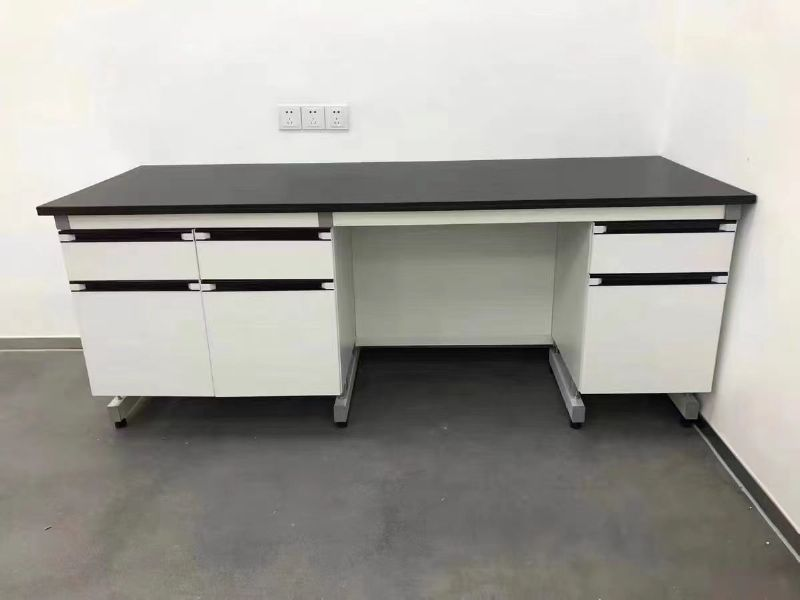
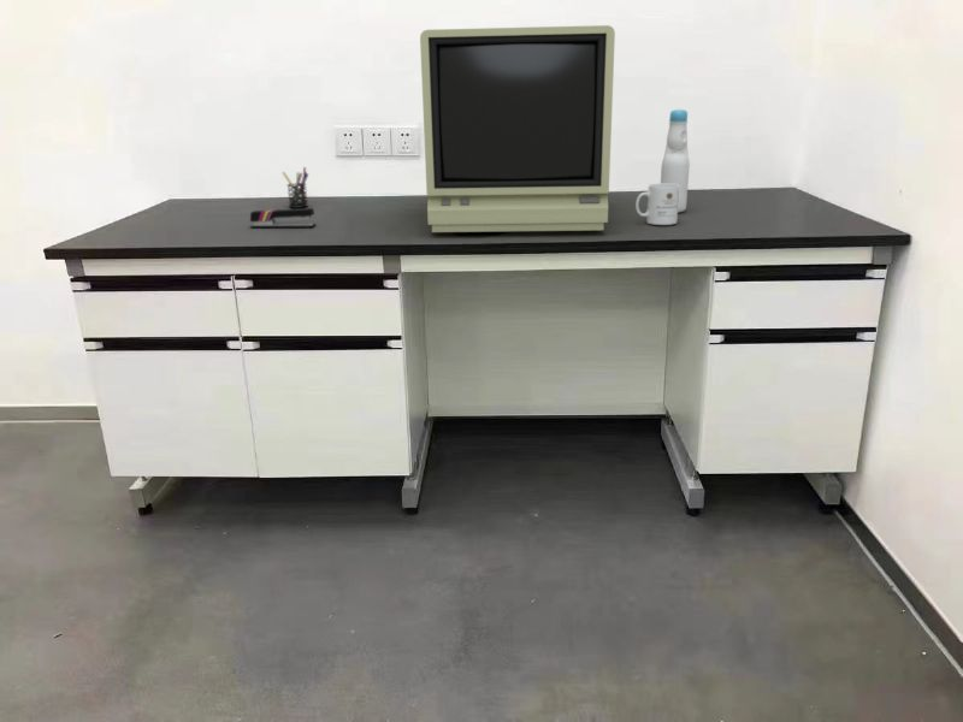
+ monitor [419,24,616,233]
+ bottle [660,107,691,213]
+ mug [634,183,679,226]
+ stapler [249,207,317,229]
+ pen holder [280,166,309,209]
